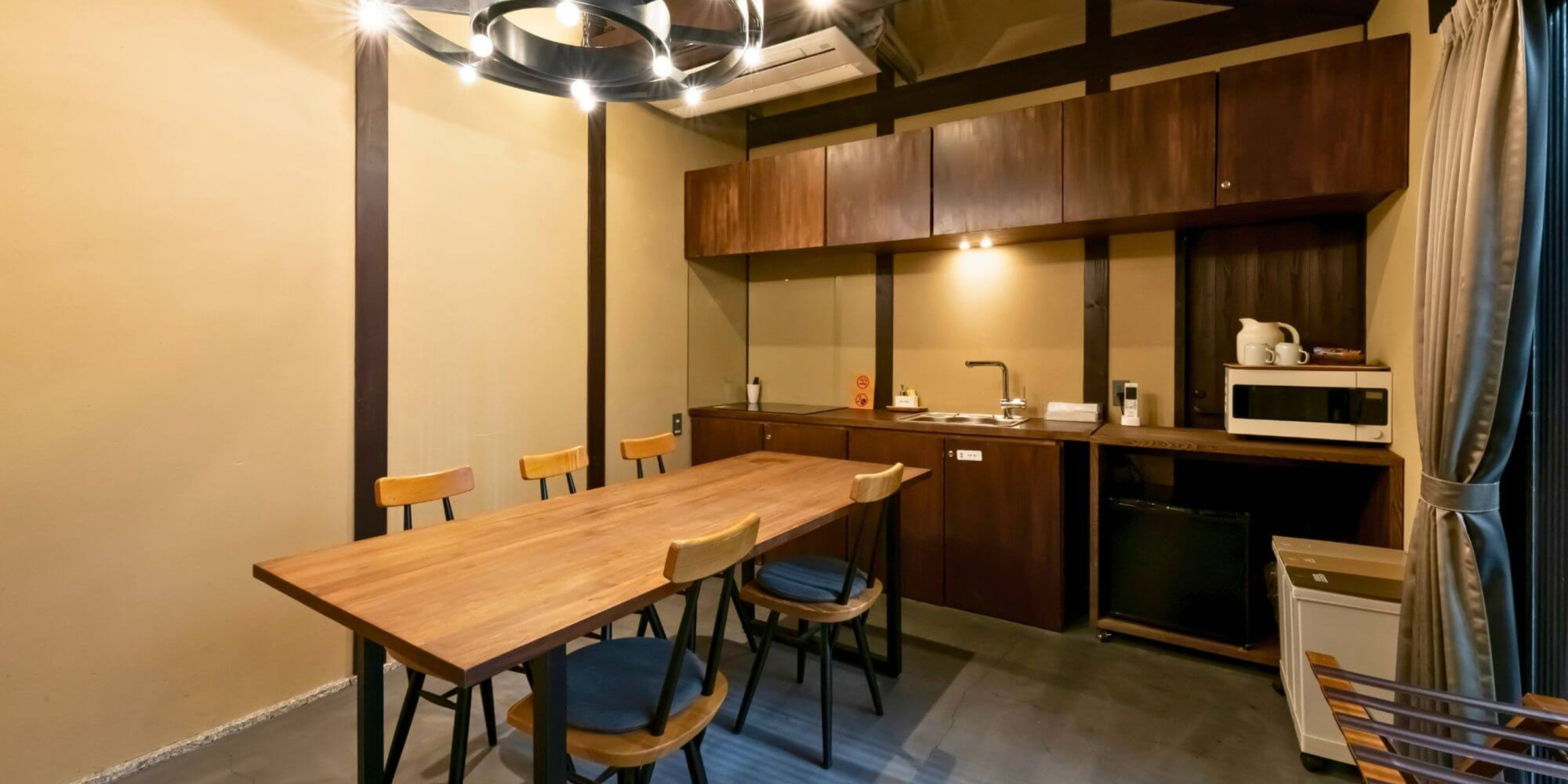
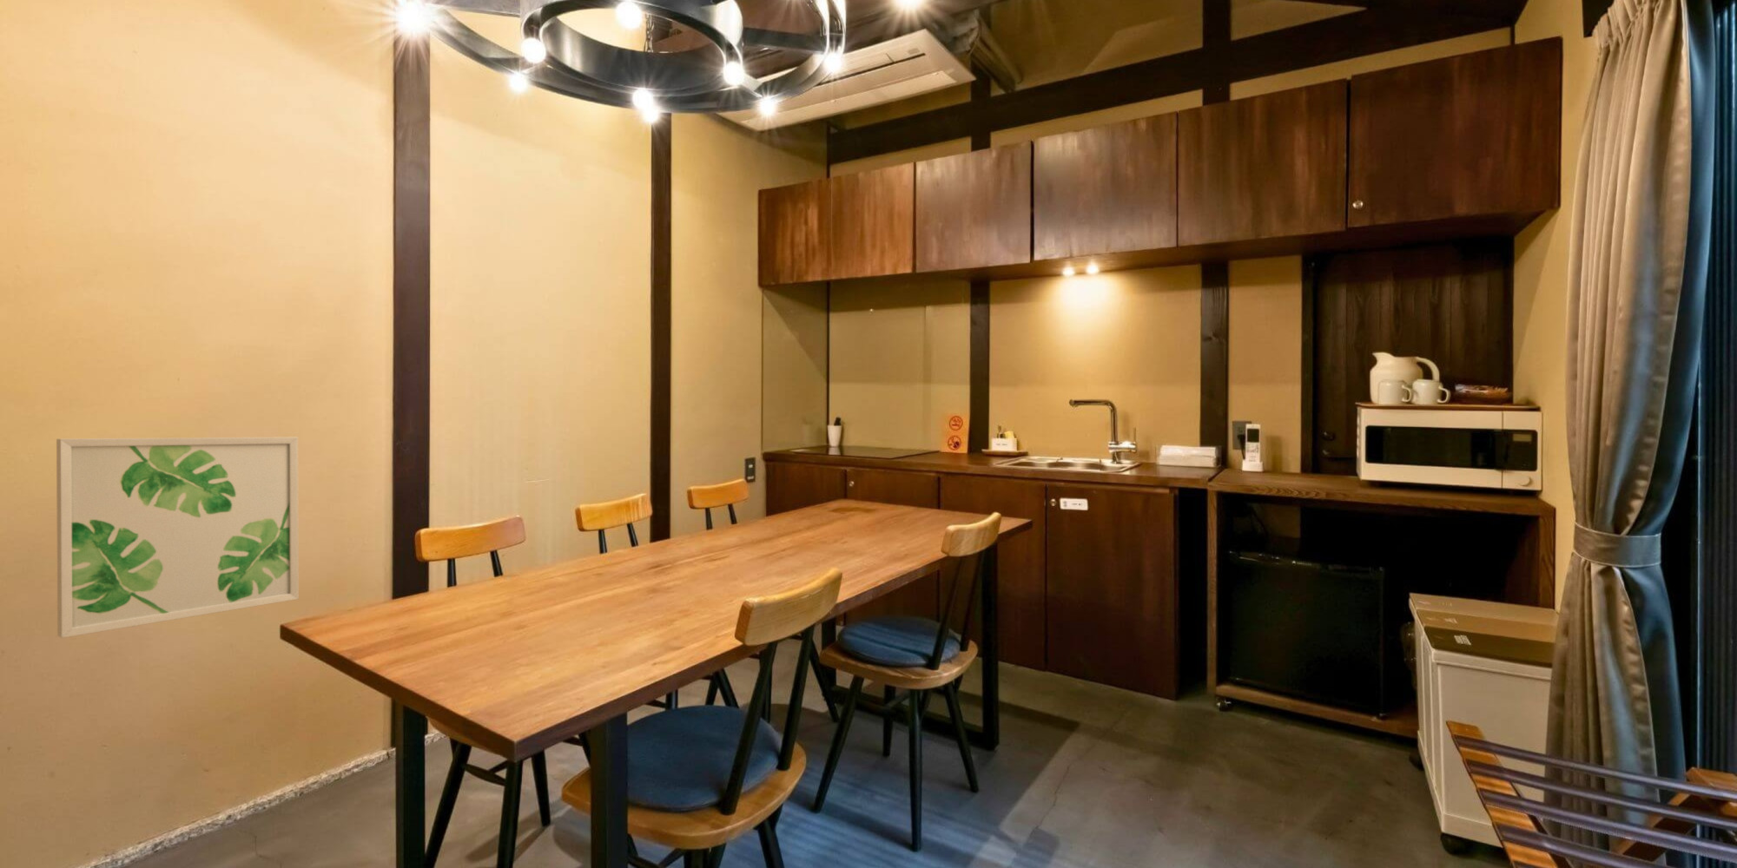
+ wall art [55,436,299,639]
